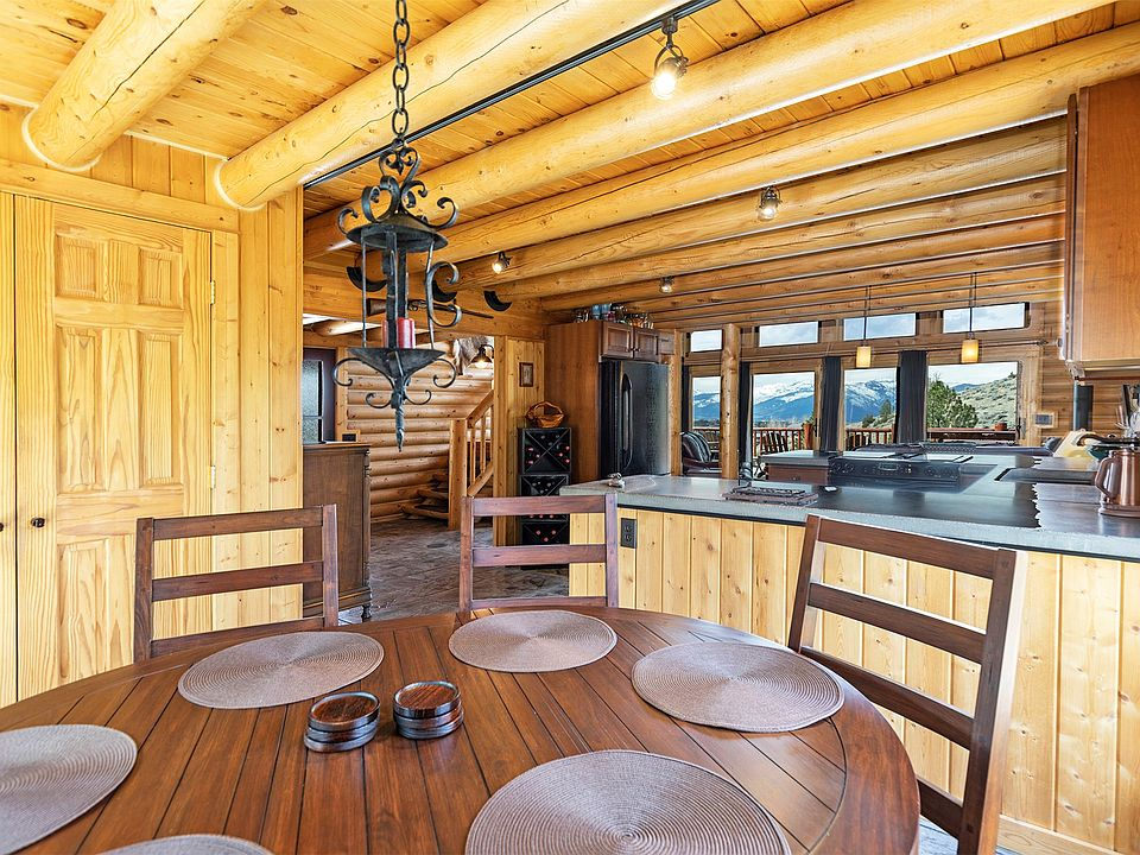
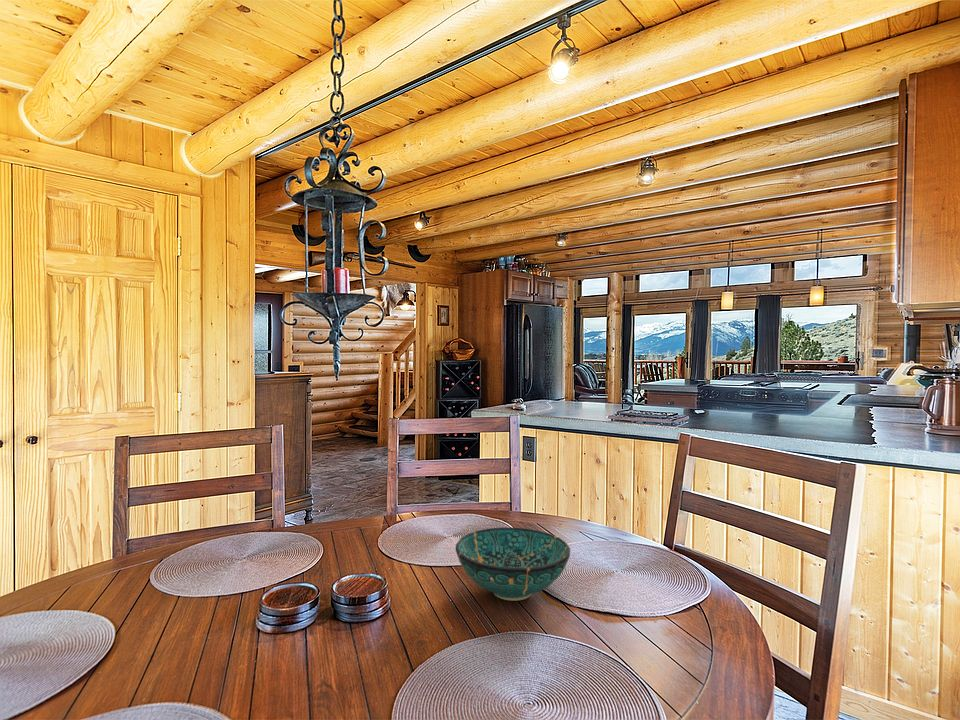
+ decorative bowl [455,526,571,602]
